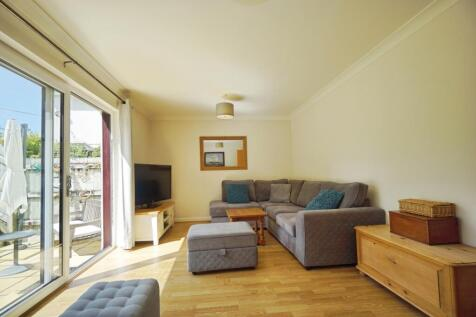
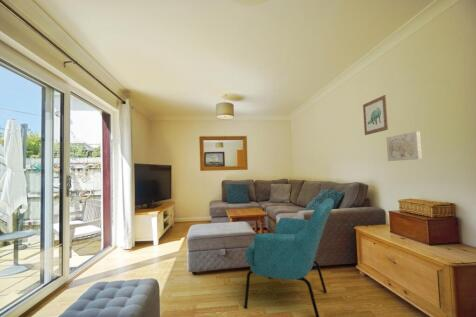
+ wall art [362,94,389,136]
+ wall art [385,130,423,162]
+ armchair [243,197,335,317]
